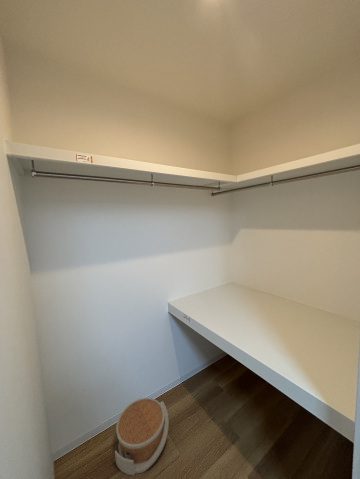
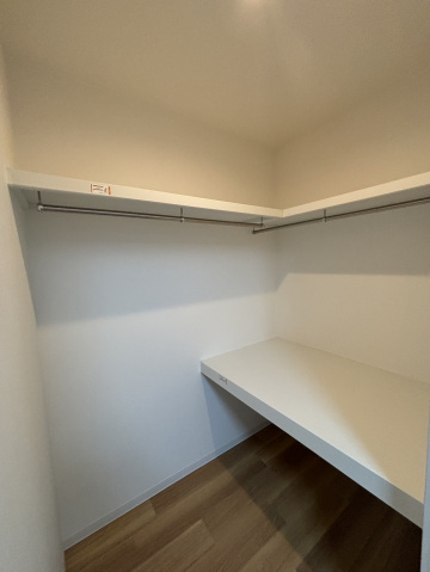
- basket [114,397,170,476]
